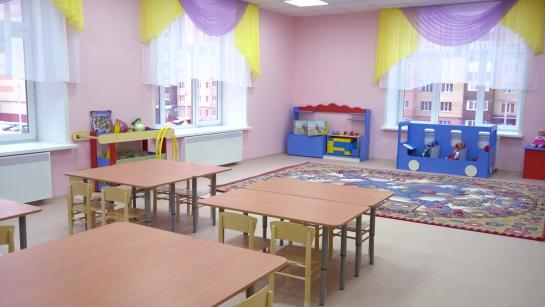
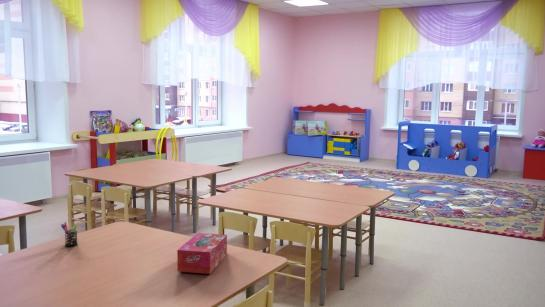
+ pen holder [60,221,80,247]
+ tissue box [176,232,228,275]
